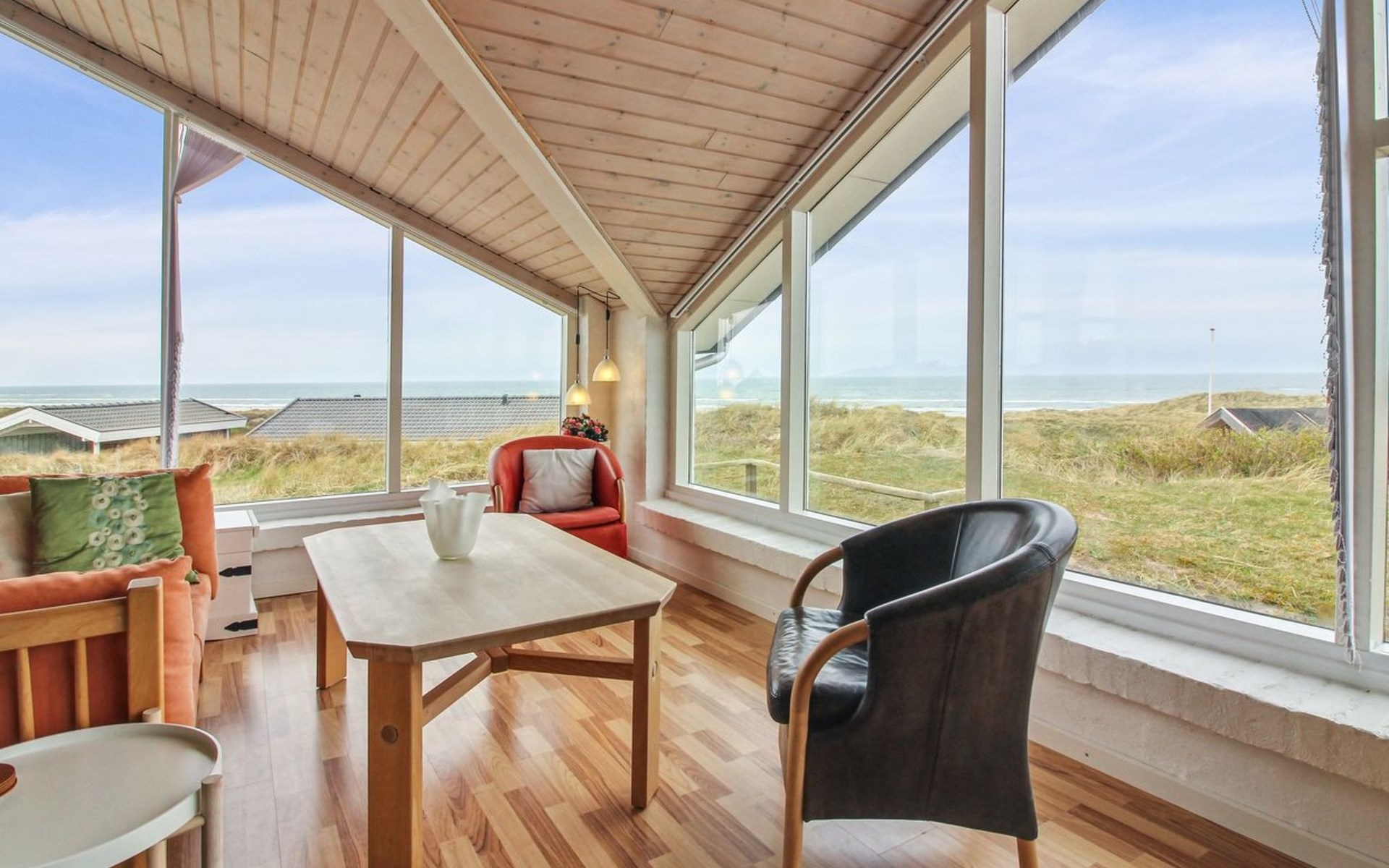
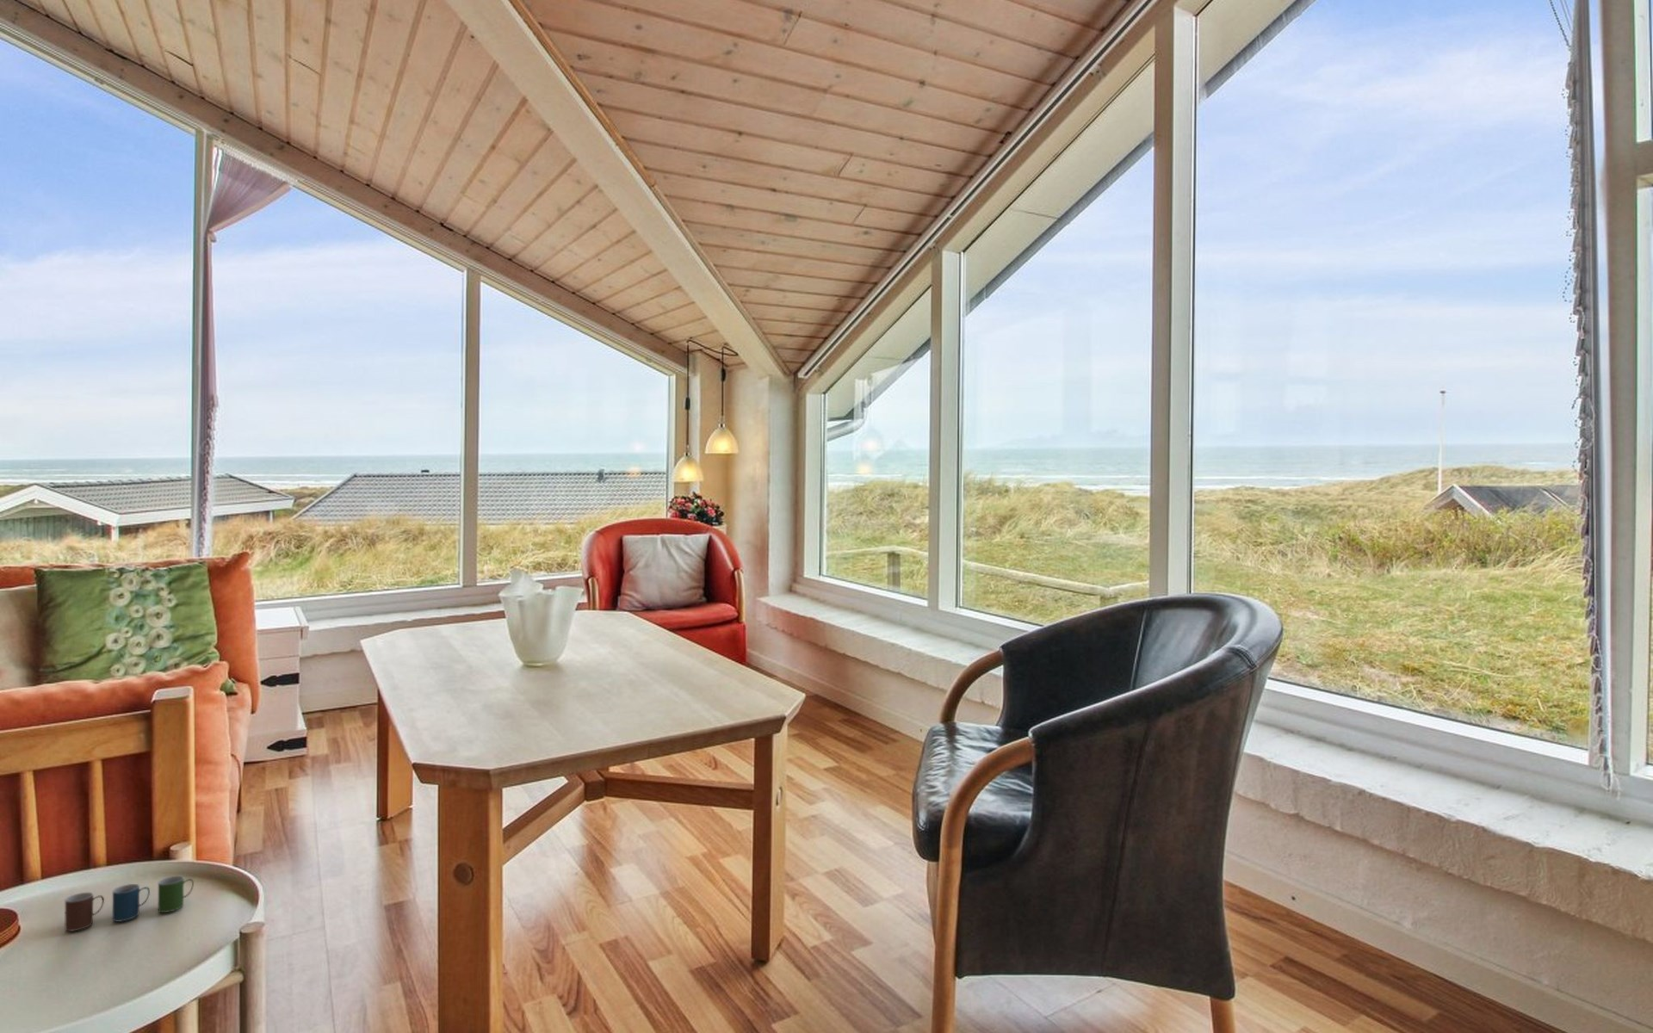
+ cup [64,876,194,932]
